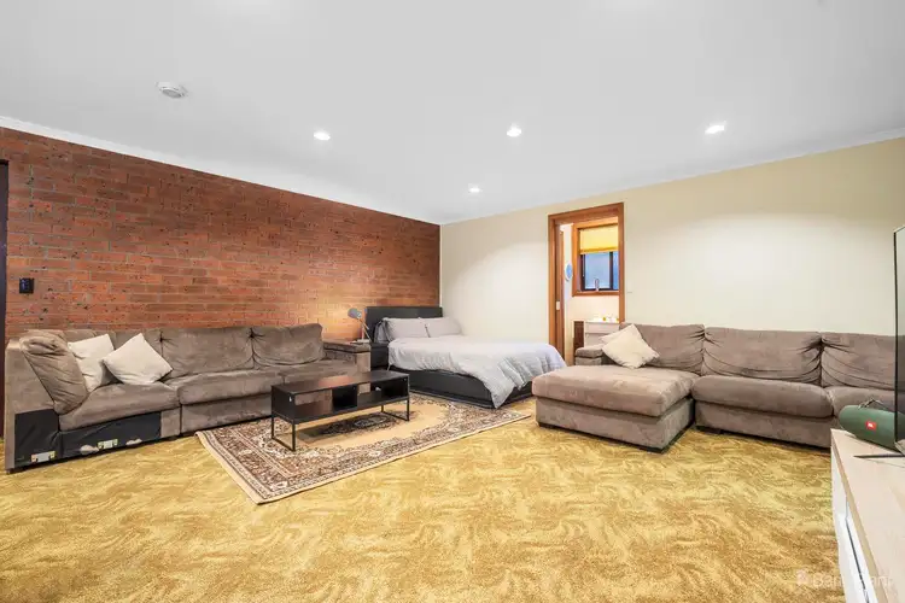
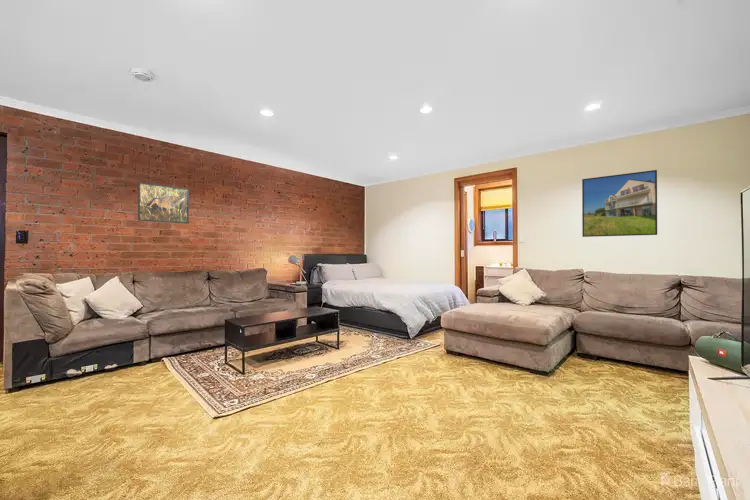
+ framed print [581,169,658,238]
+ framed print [137,181,190,225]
